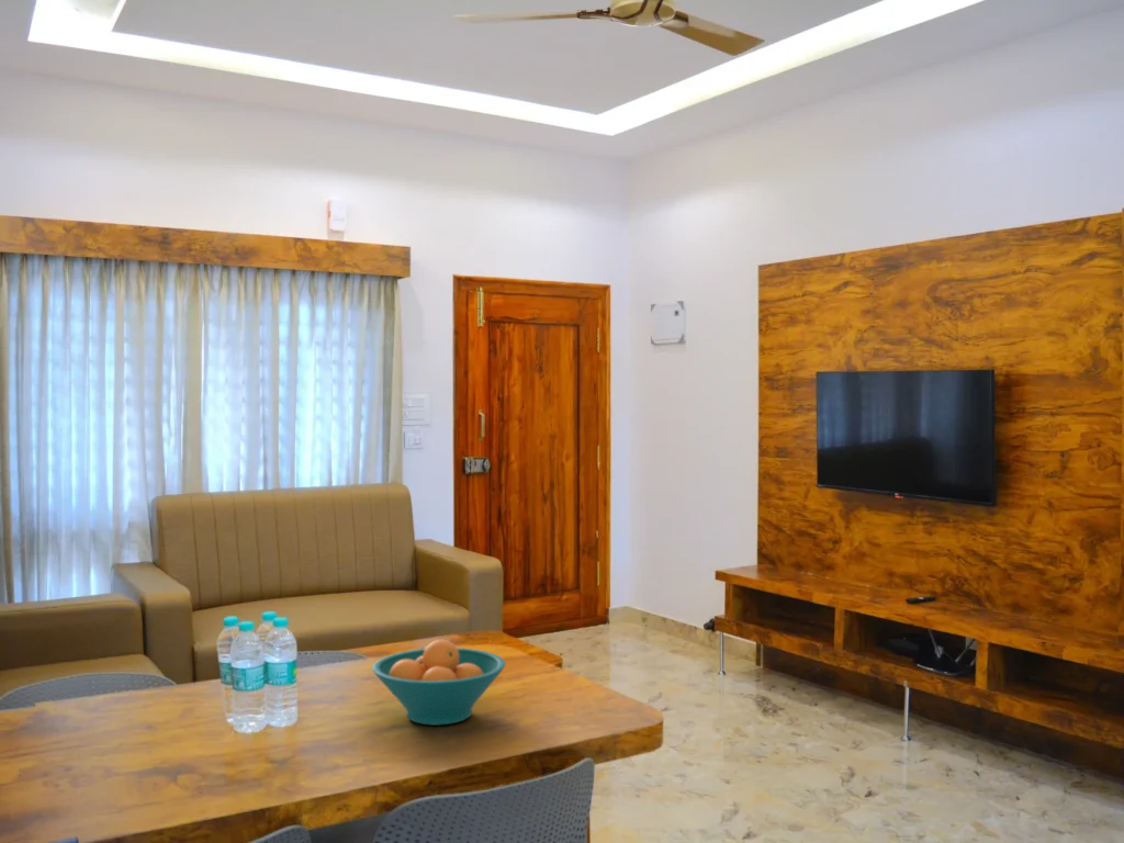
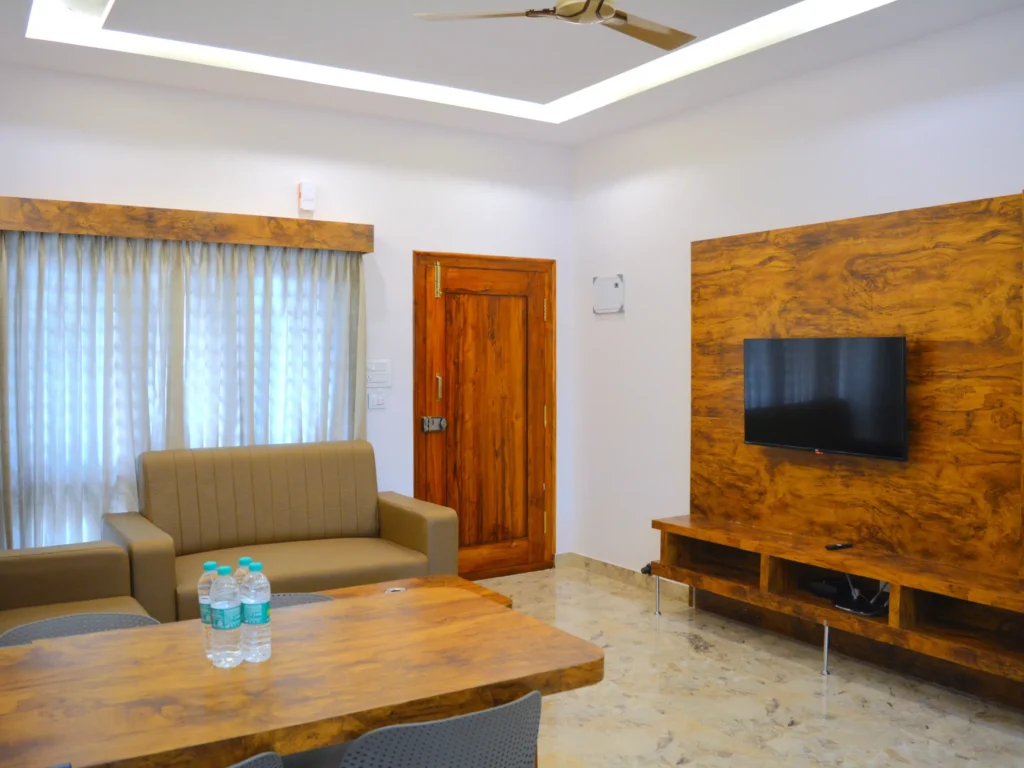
- fruit bowl [371,639,506,727]
